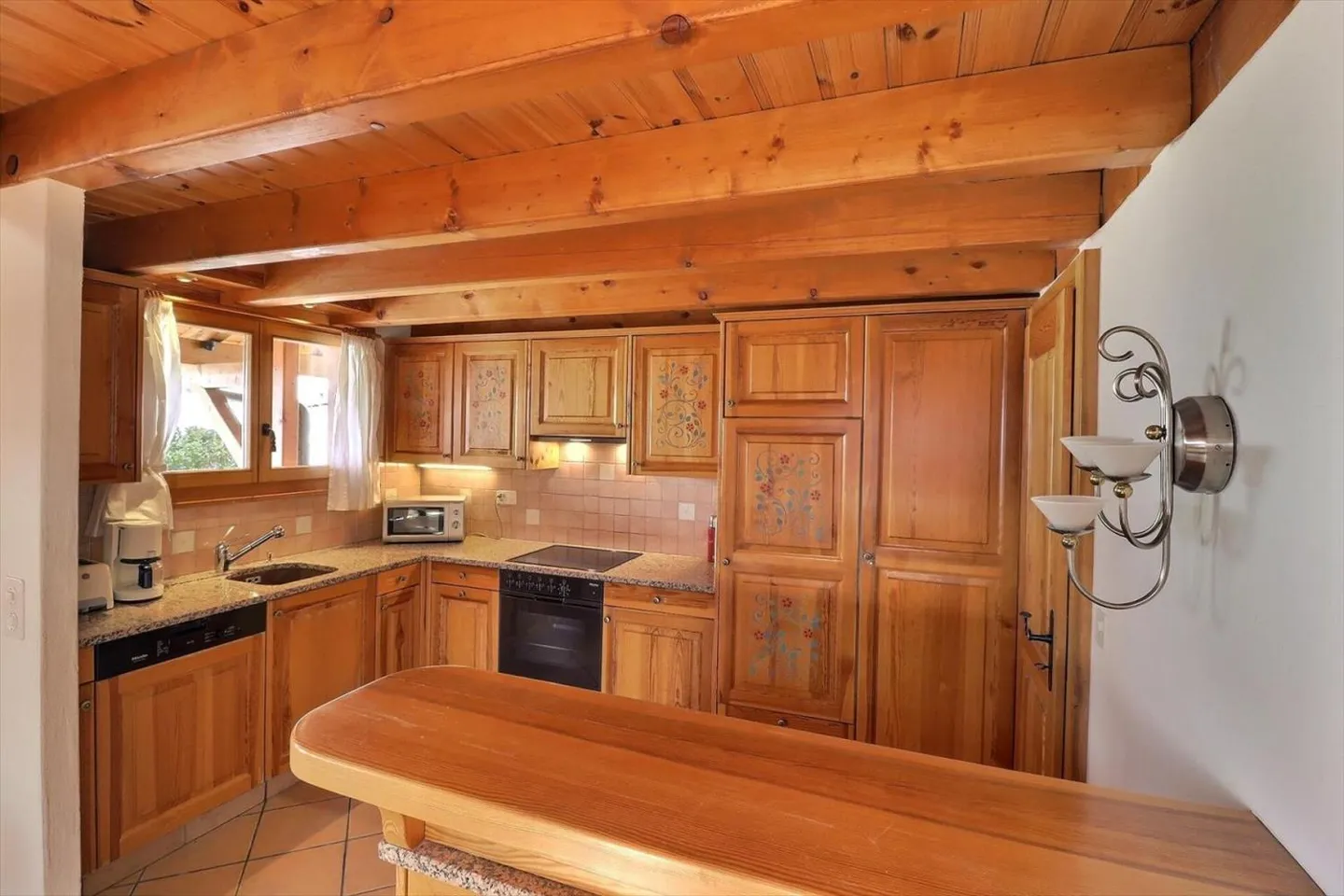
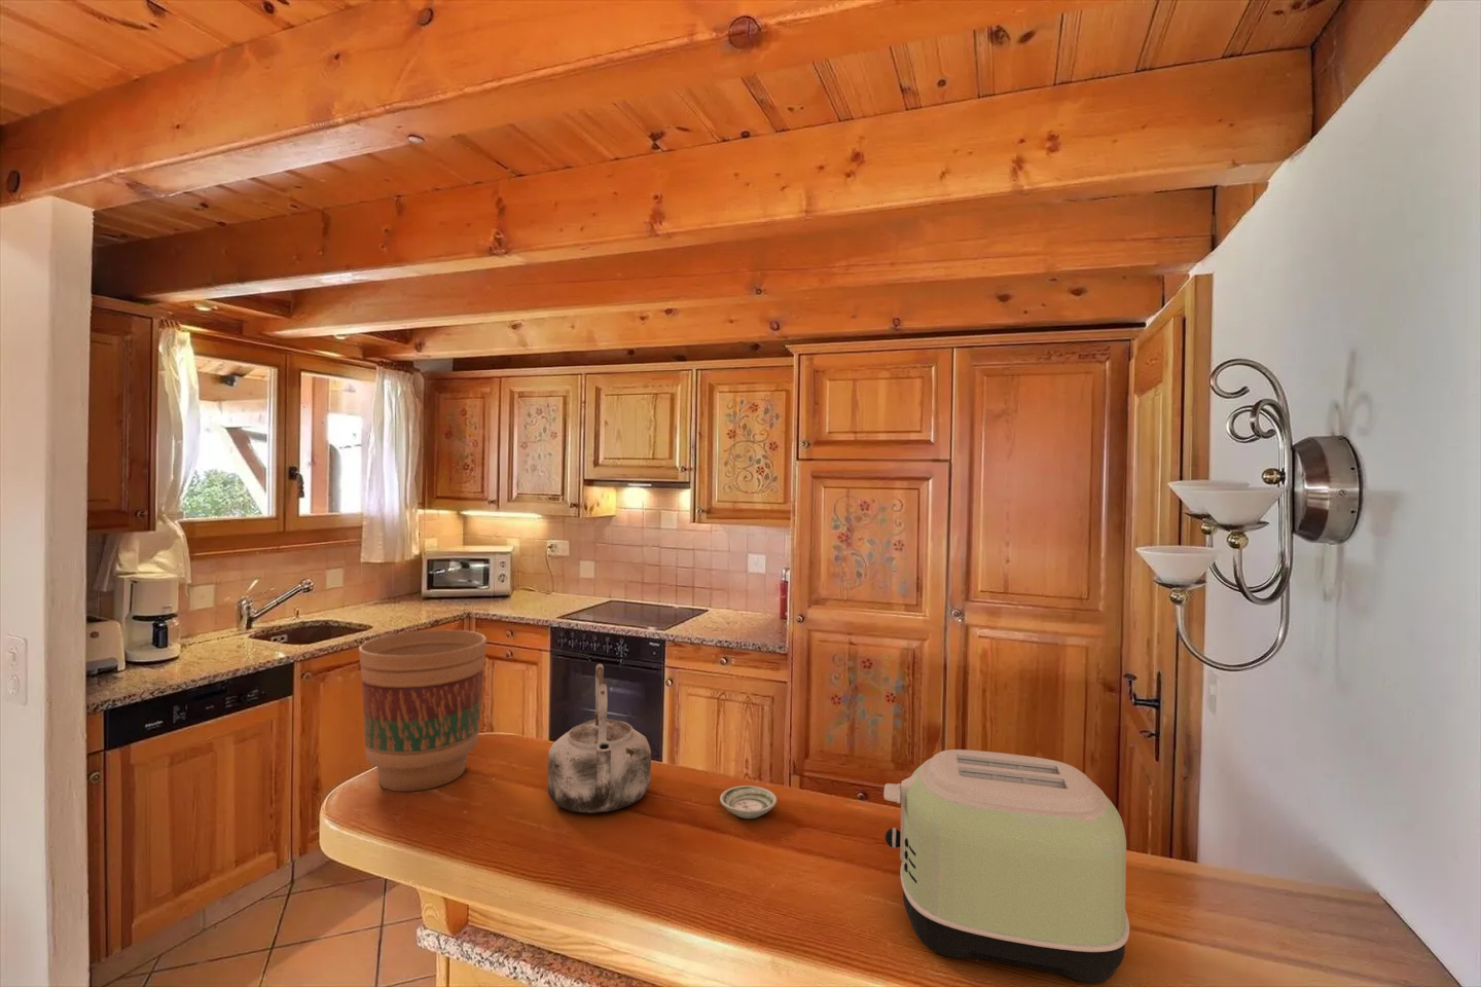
+ toaster [883,748,1131,984]
+ flower pot [358,628,488,793]
+ kettle [548,663,652,814]
+ saucer [718,784,778,820]
